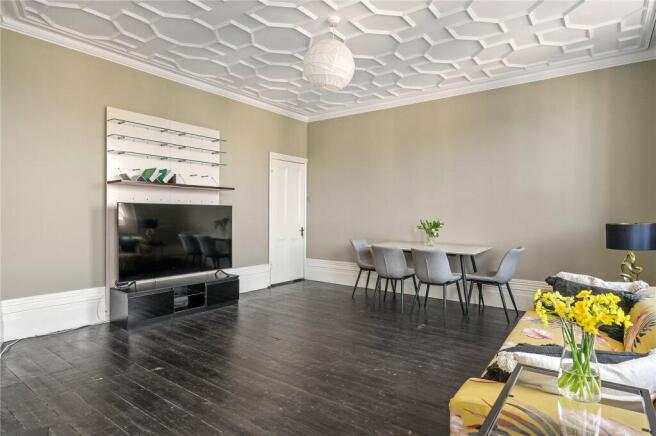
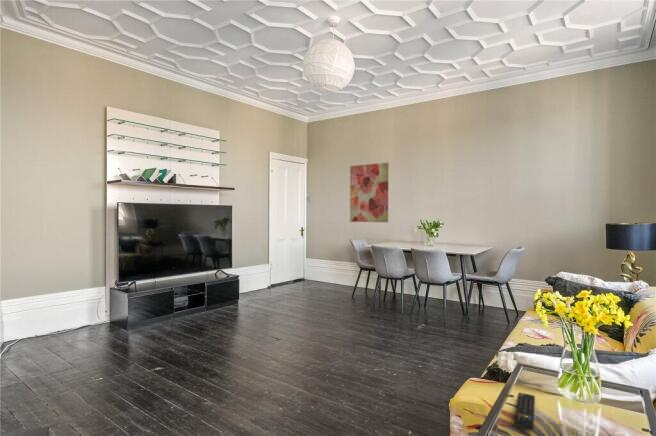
+ remote control [514,392,536,431]
+ wall art [349,162,389,223]
